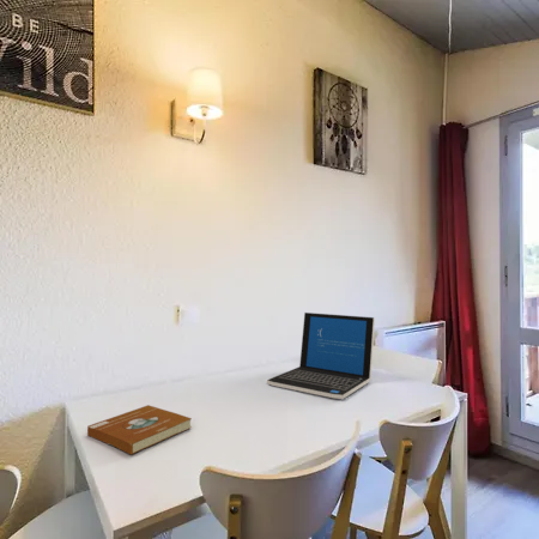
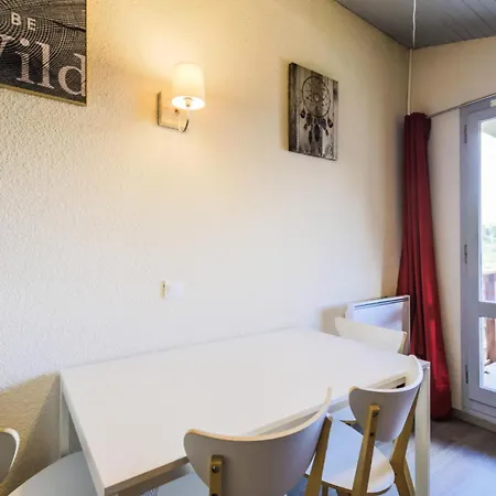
- laptop [266,311,376,400]
- book [86,404,193,455]
